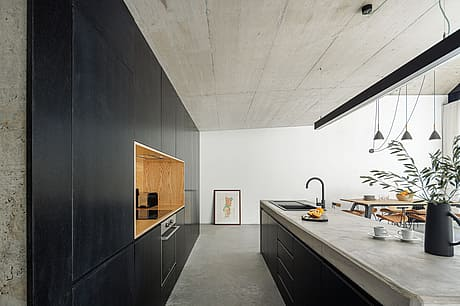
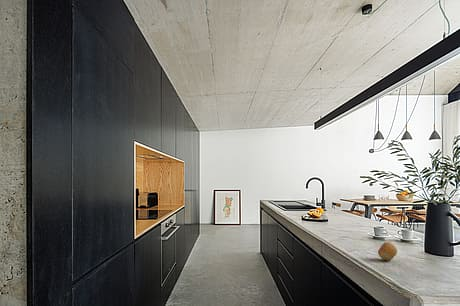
+ fruit [377,241,398,261]
